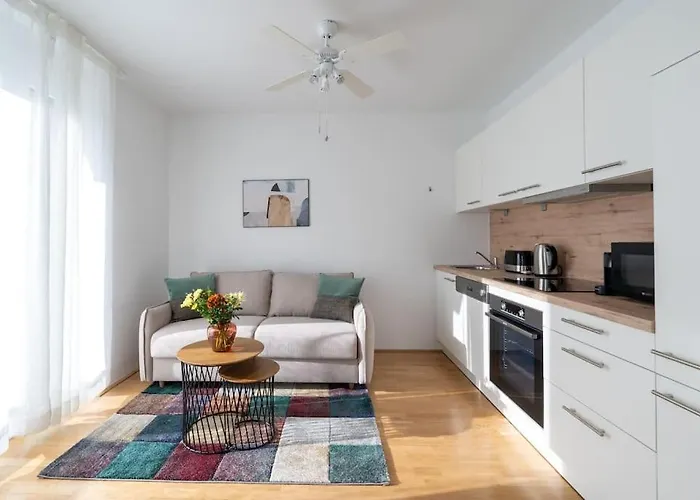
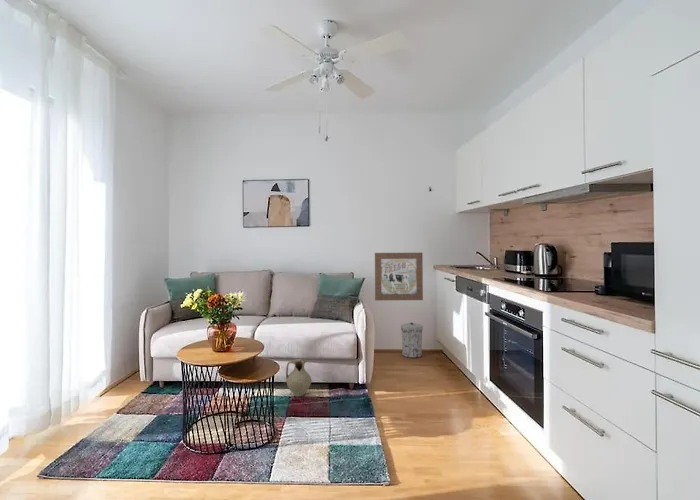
+ wall art [374,252,424,301]
+ trash can [400,321,424,359]
+ ceramic jug [285,358,312,398]
